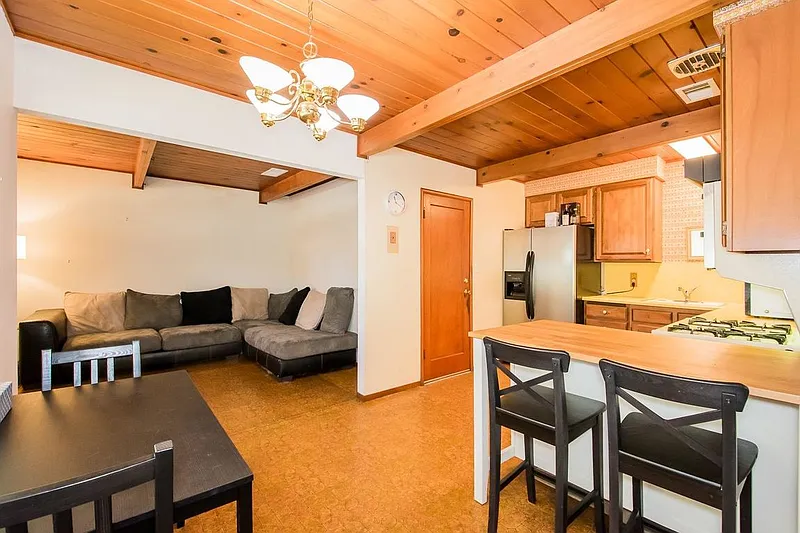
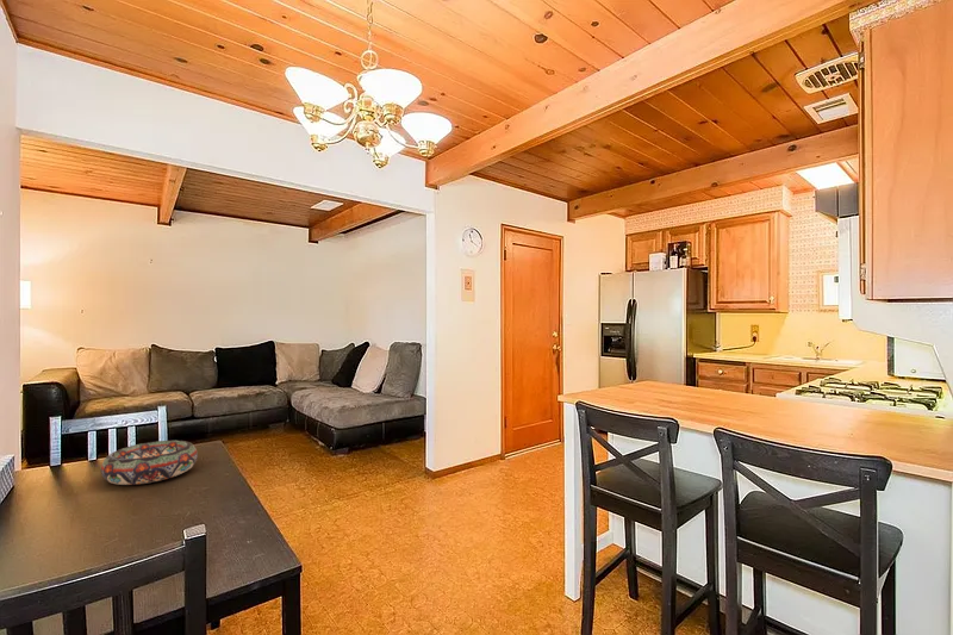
+ decorative bowl [100,440,199,486]
